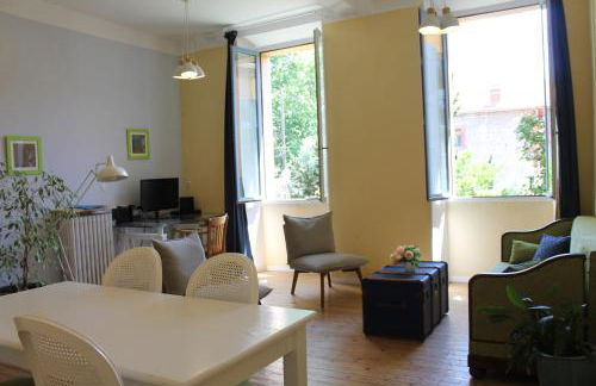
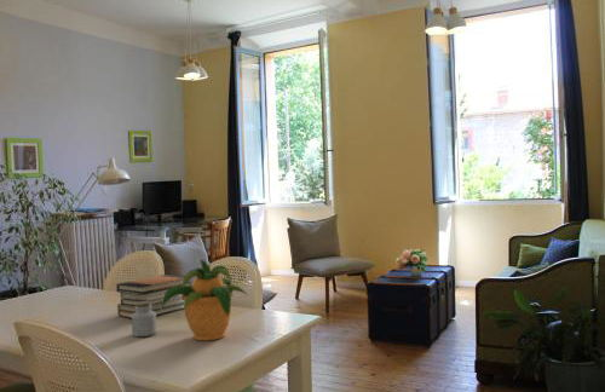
+ jar [131,301,157,338]
+ potted plant [161,258,250,341]
+ book stack [115,273,191,319]
